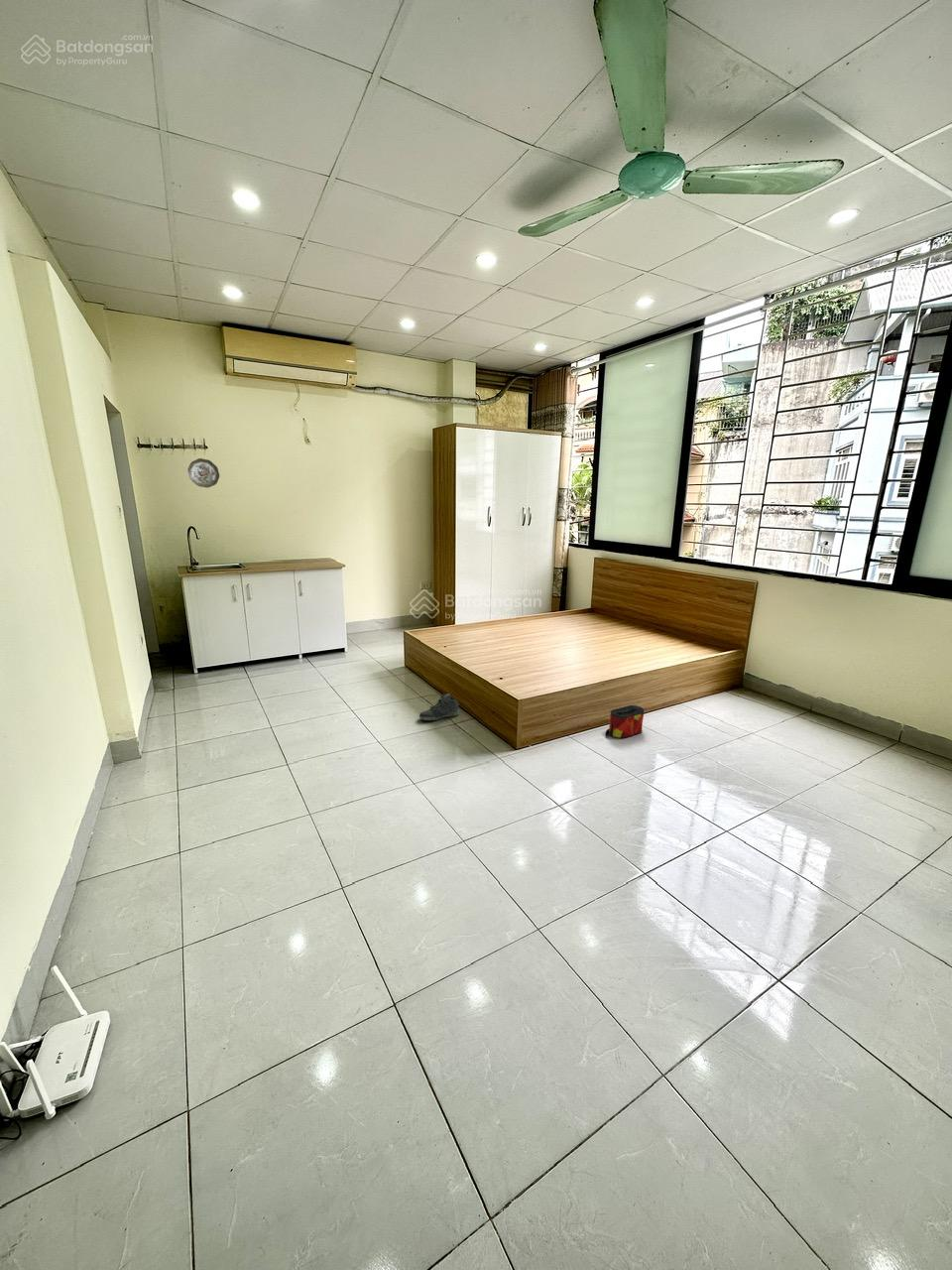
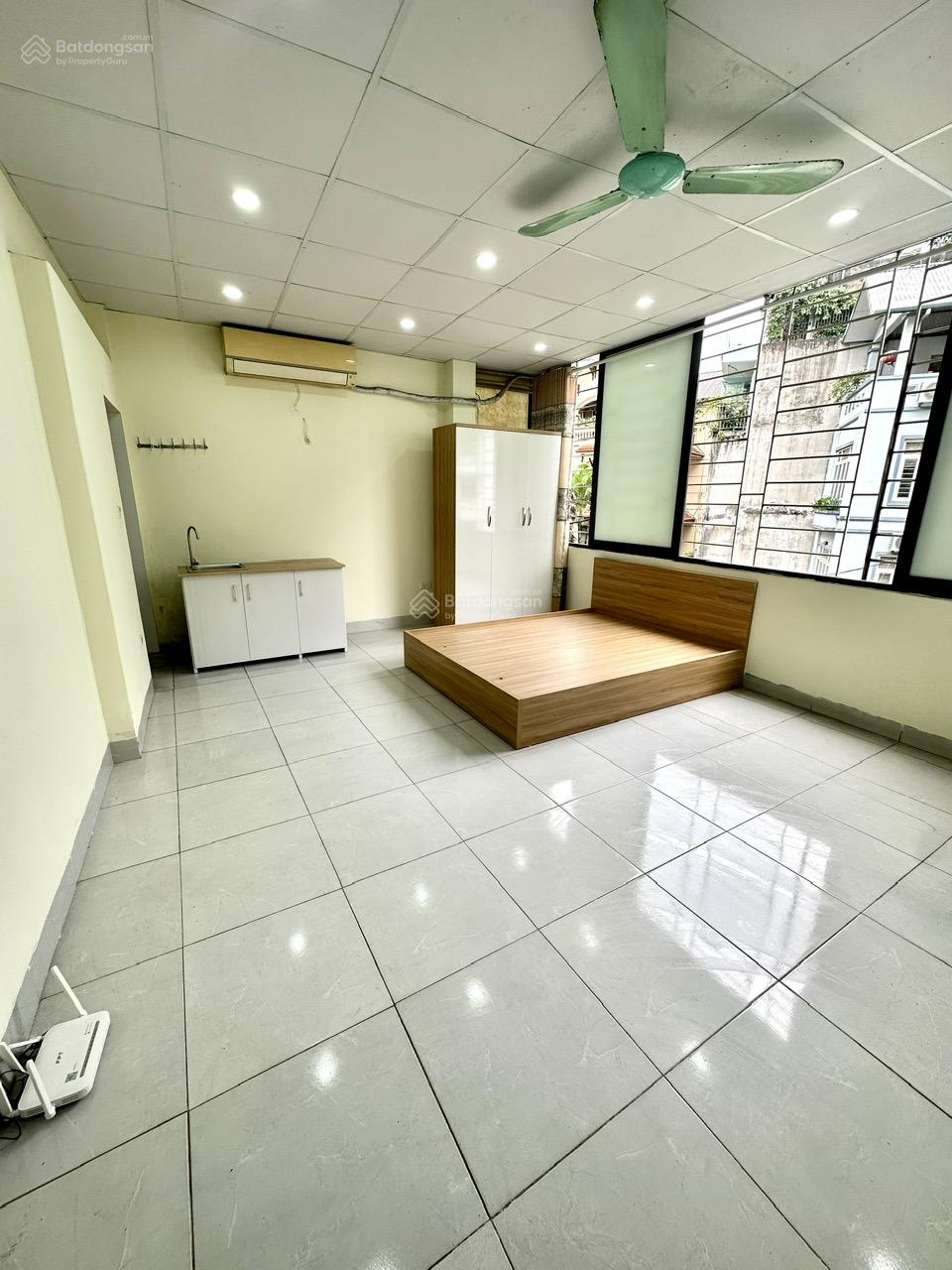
- bag [605,704,645,739]
- sneaker [418,693,460,721]
- decorative plate [186,457,220,488]
